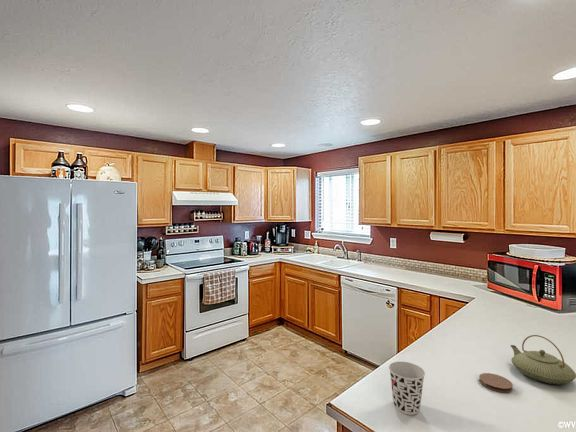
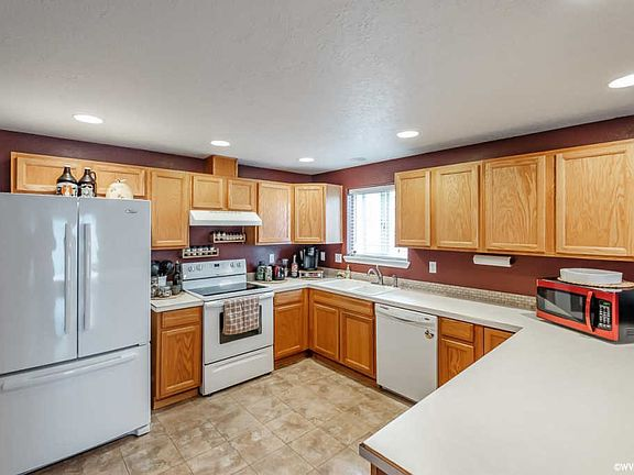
- coaster [478,372,514,393]
- cup [388,361,426,416]
- teapot [510,334,576,386]
